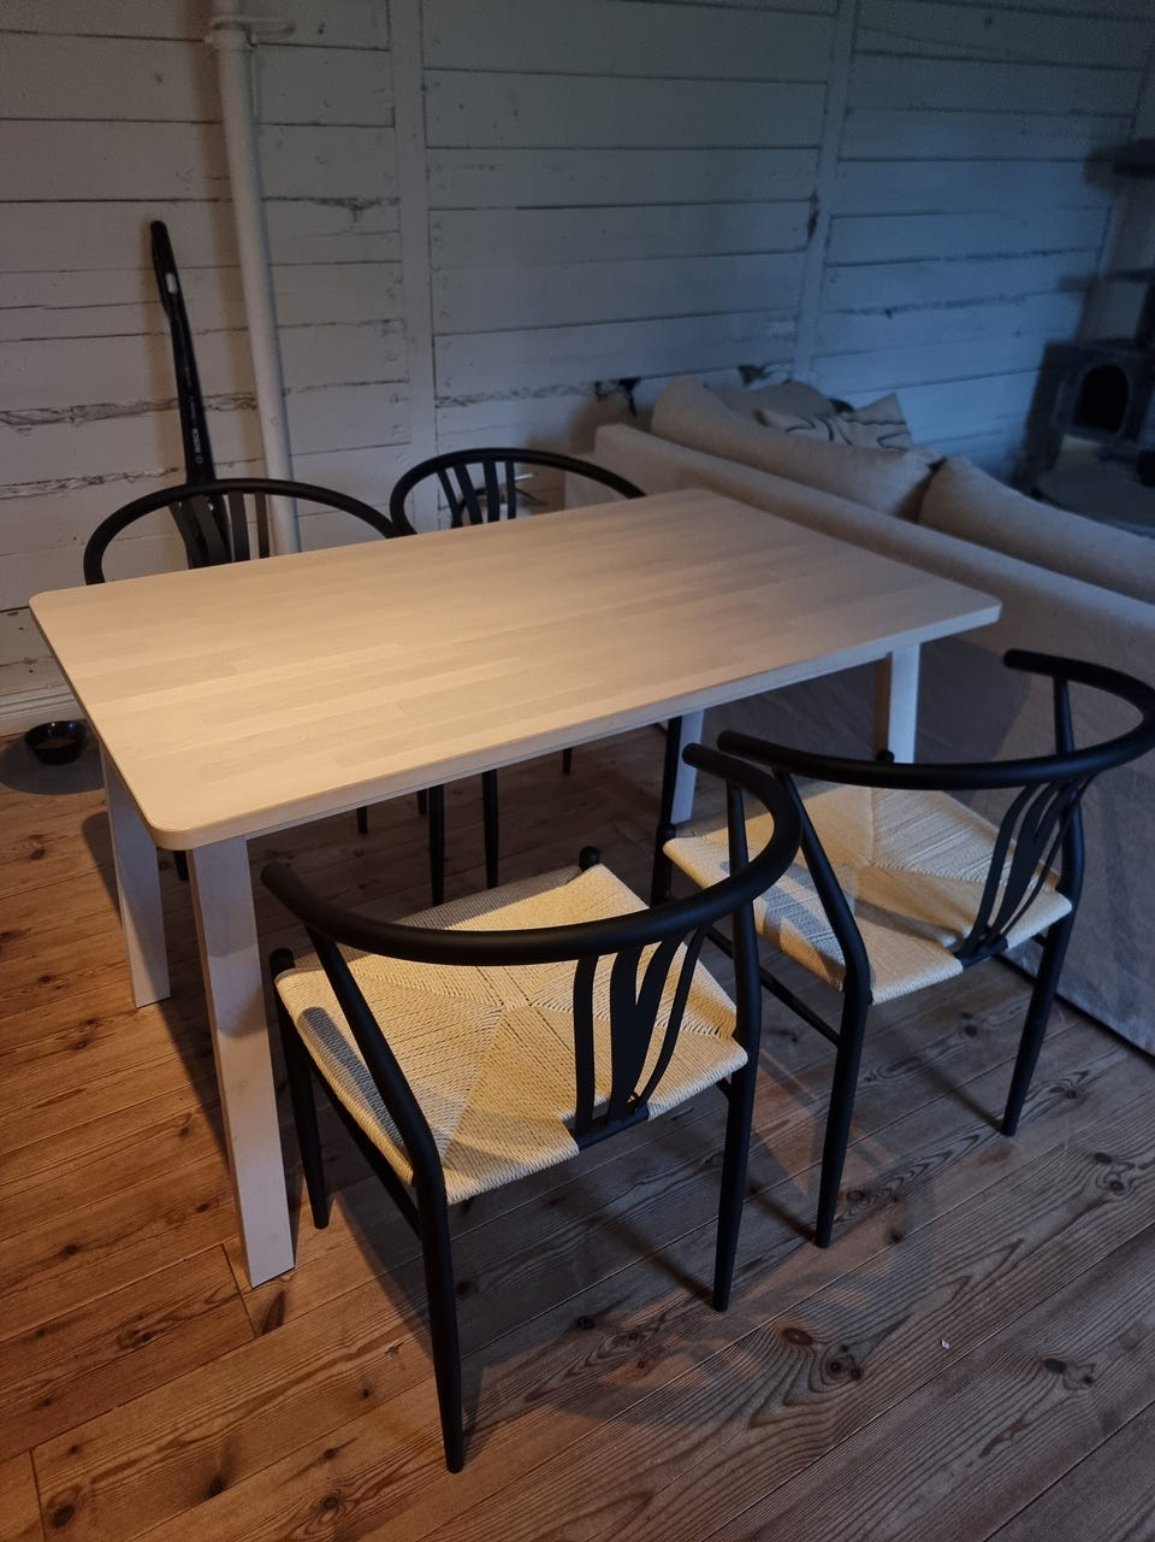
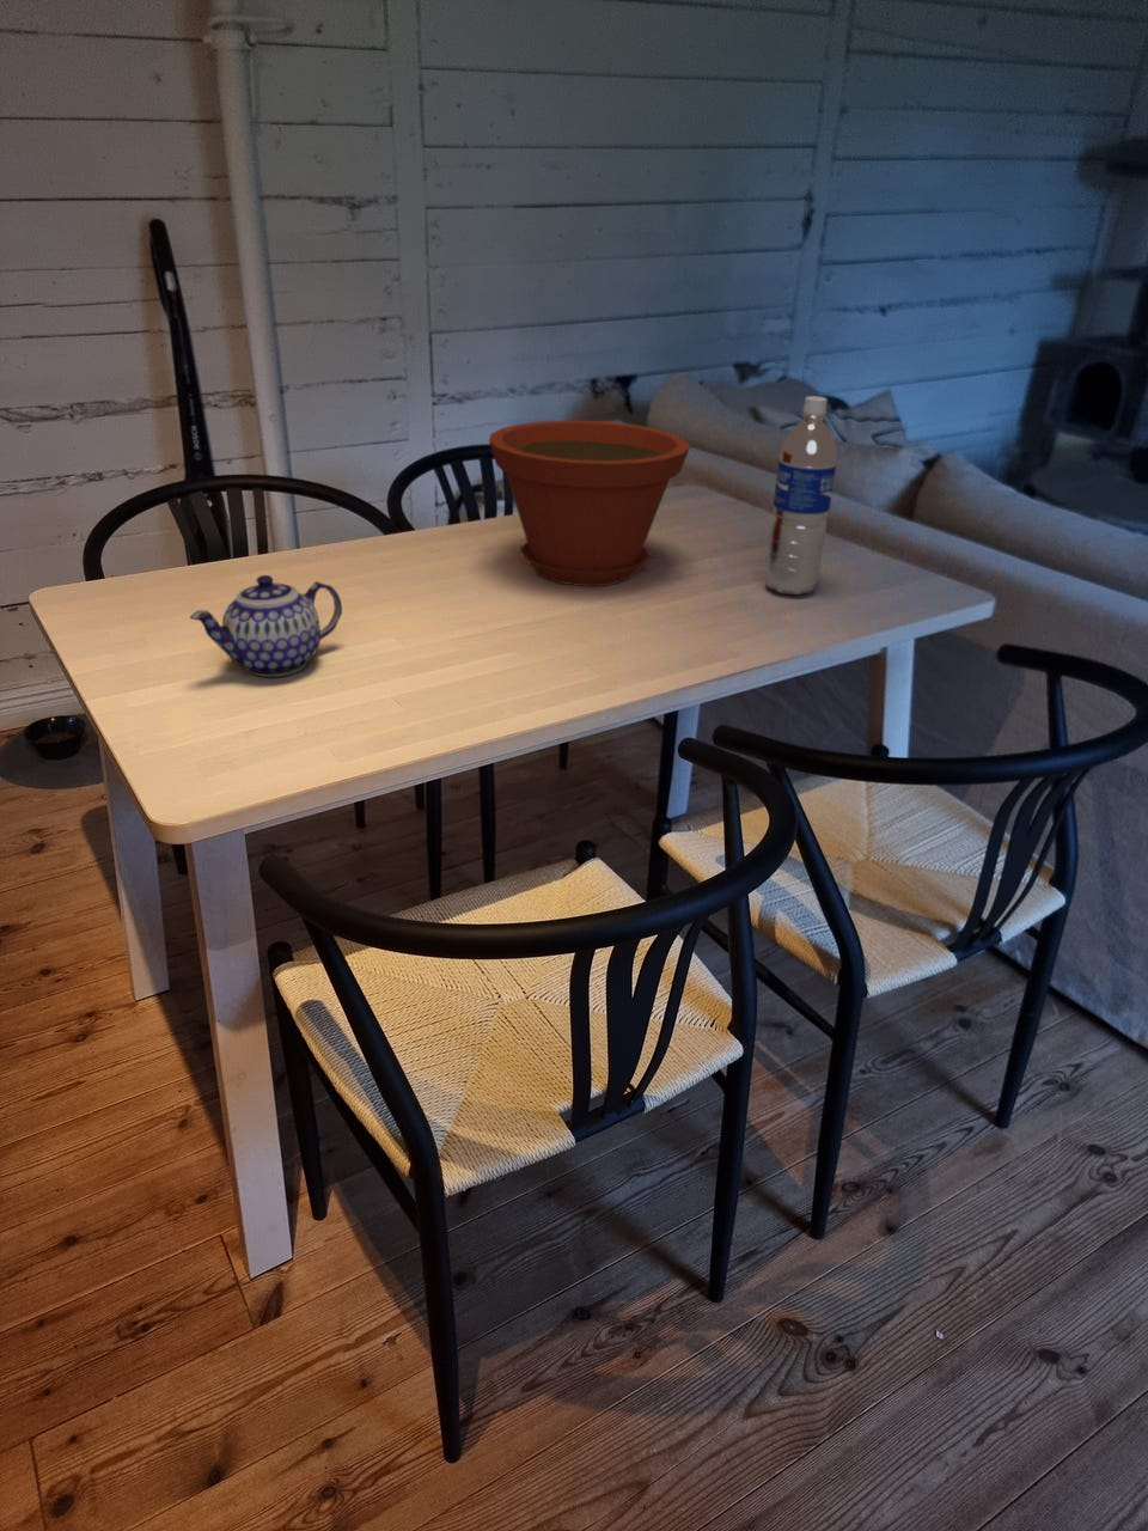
+ plant pot [488,418,691,587]
+ teapot [189,574,344,679]
+ water bottle [765,394,838,596]
